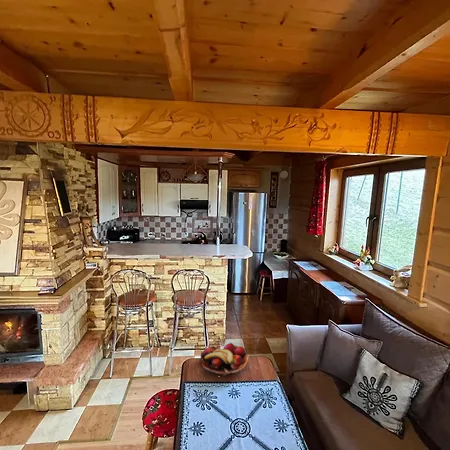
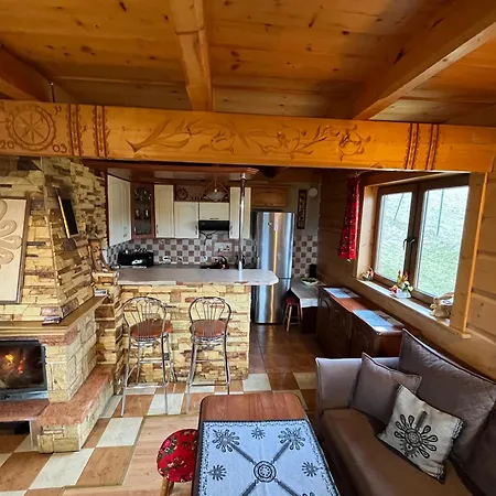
- fruit basket [200,342,249,376]
